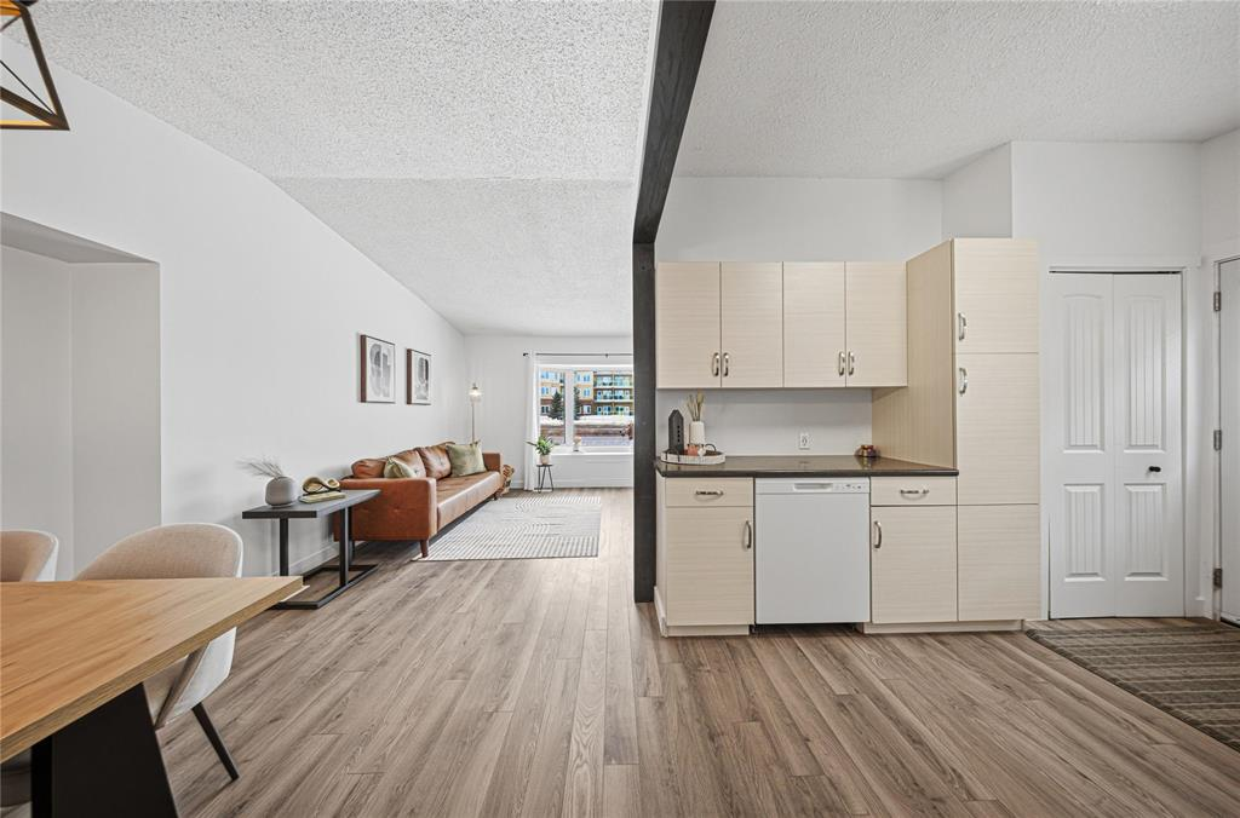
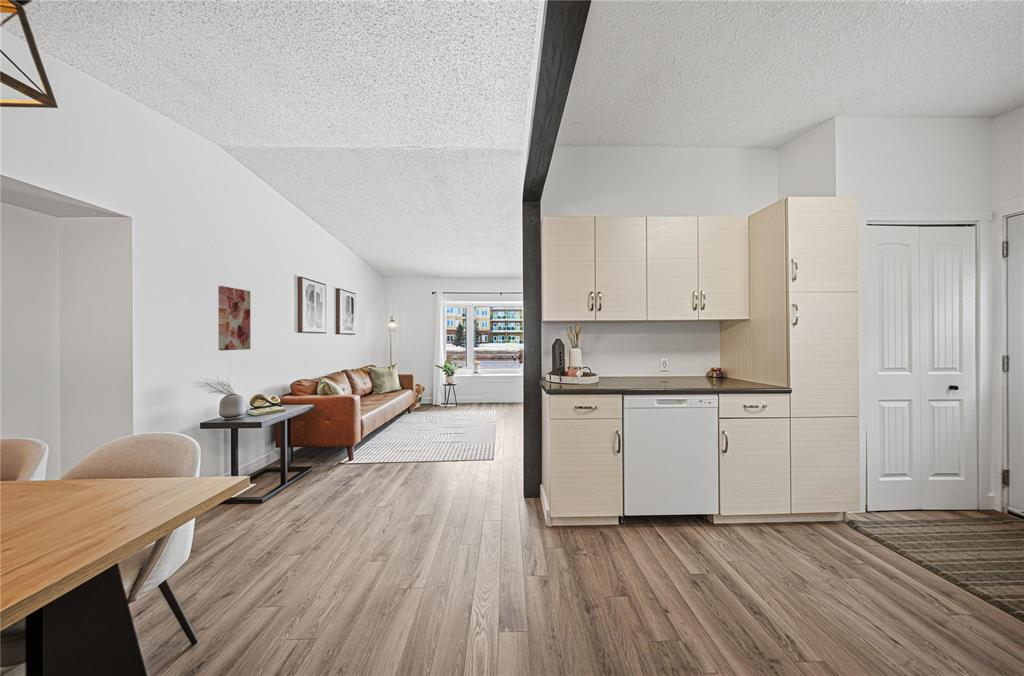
+ wall art [217,285,251,351]
